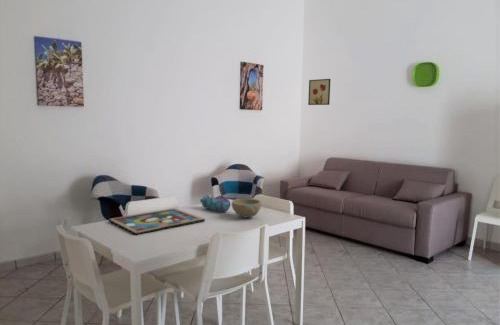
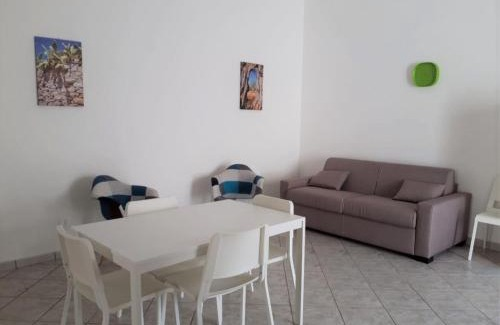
- pencil case [199,194,231,213]
- bowl [231,198,262,219]
- wall art [307,78,332,106]
- framed painting [108,207,206,236]
